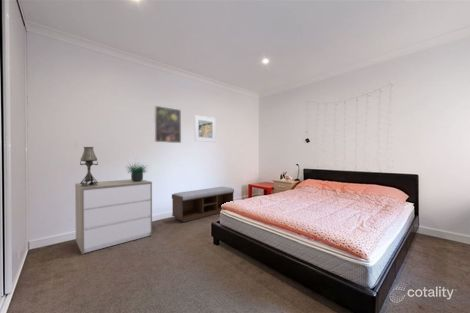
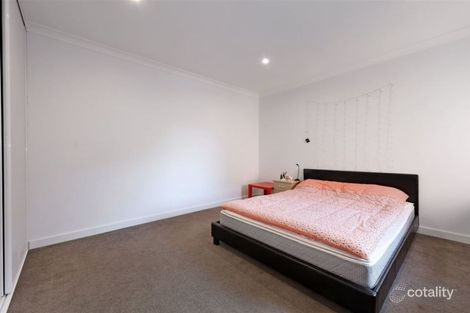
- table lamp [79,146,99,187]
- potted plant [123,157,150,182]
- bench [171,186,235,223]
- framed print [153,105,182,144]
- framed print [193,114,217,143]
- dresser [74,178,153,255]
